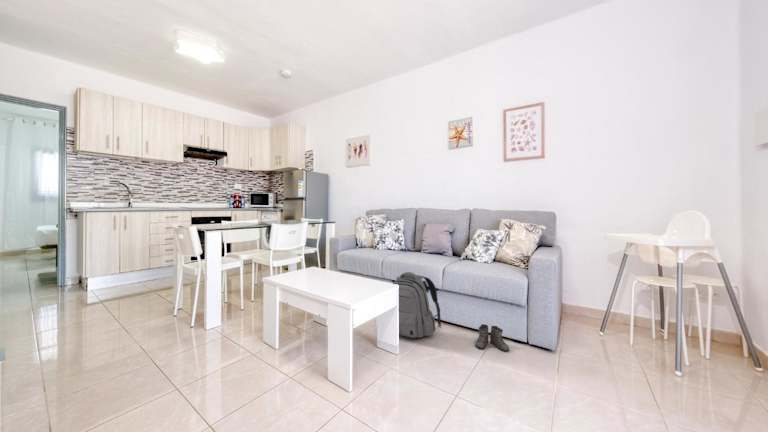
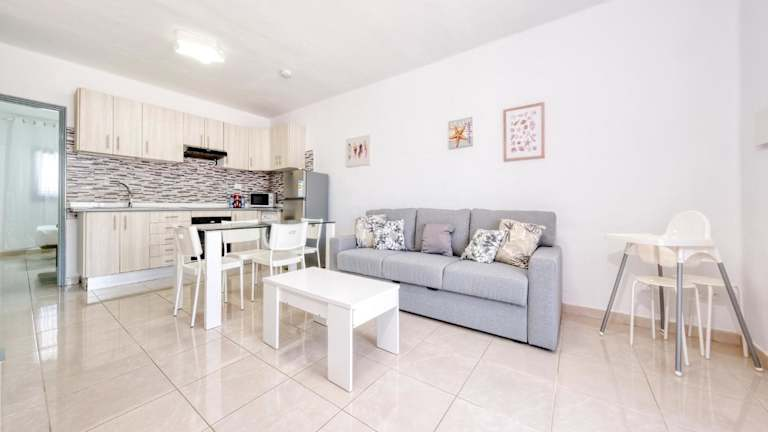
- backpack [392,271,442,339]
- boots [473,323,510,353]
